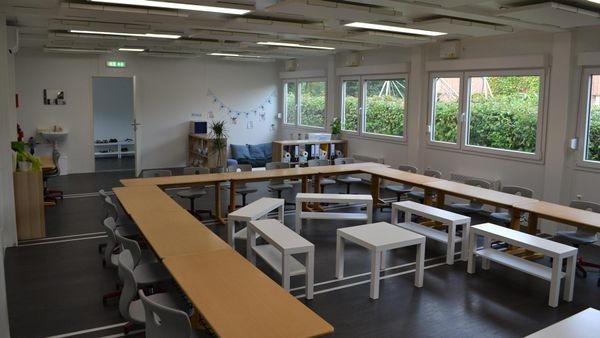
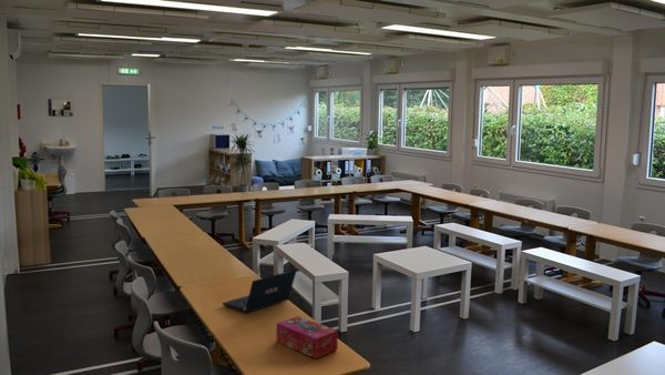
+ laptop [222,268,298,314]
+ tissue box [276,315,339,359]
